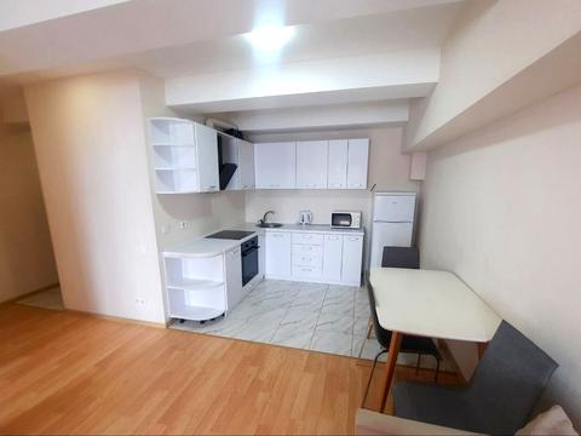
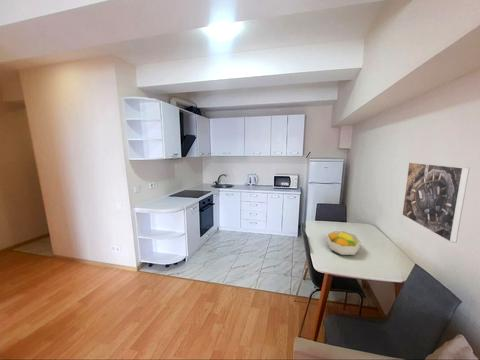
+ fruit bowl [326,230,362,256]
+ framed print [401,161,471,244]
